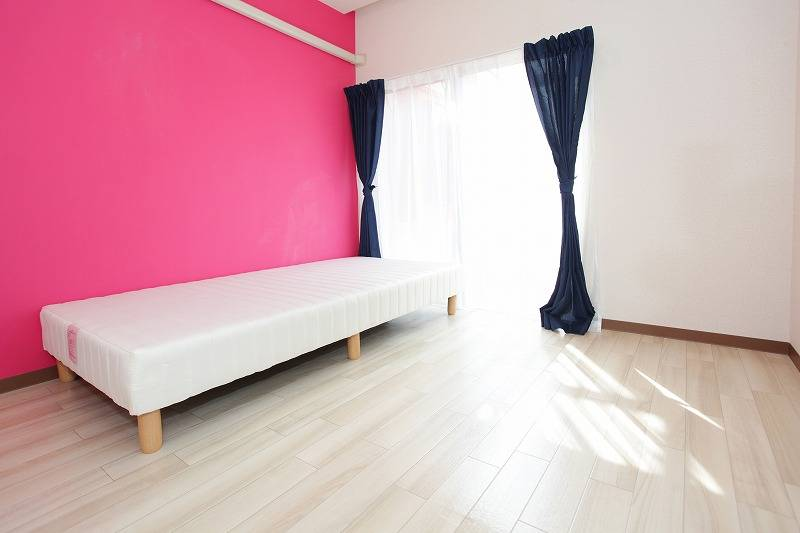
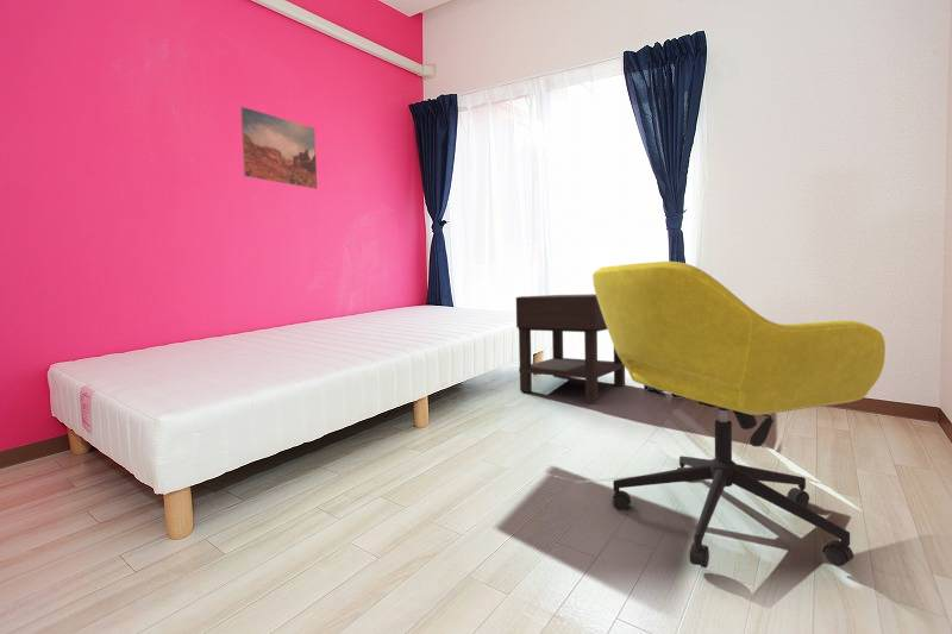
+ wall art [239,106,318,190]
+ nightstand [515,293,626,401]
+ office chair [591,260,887,569]
